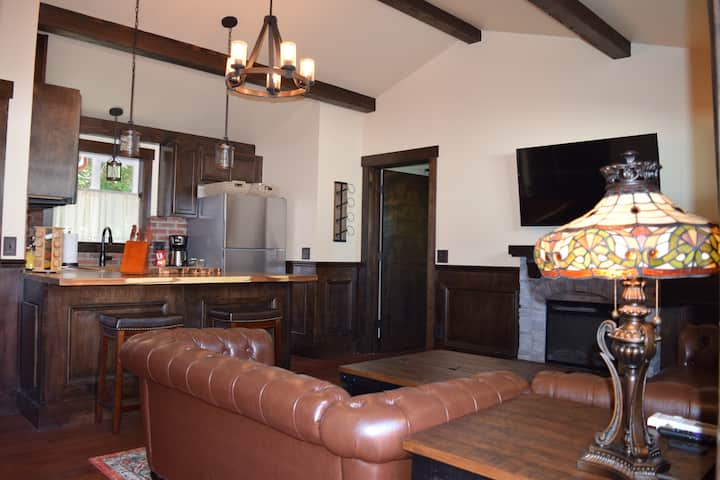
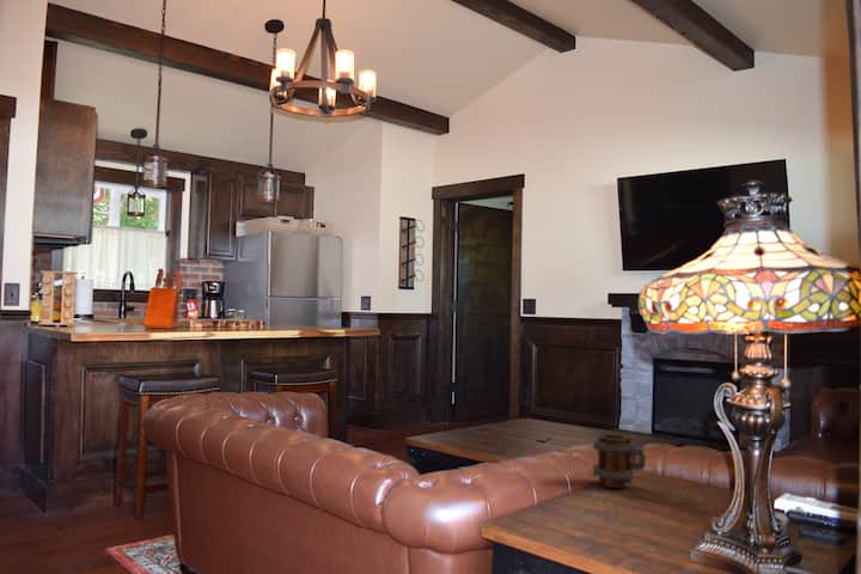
+ mug [591,433,647,489]
